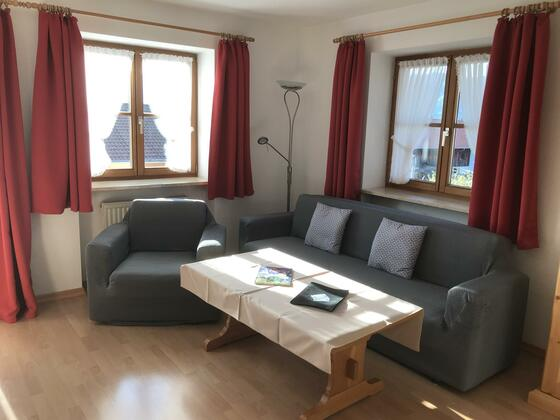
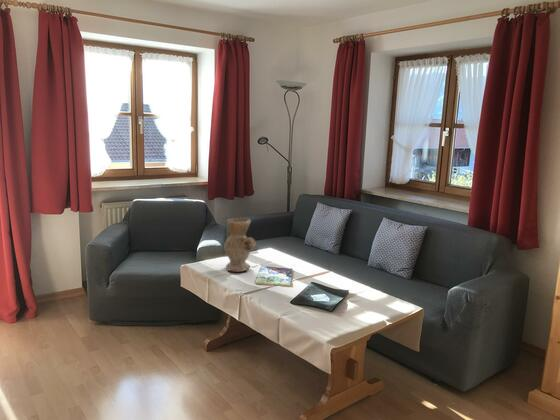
+ vase [223,217,257,273]
